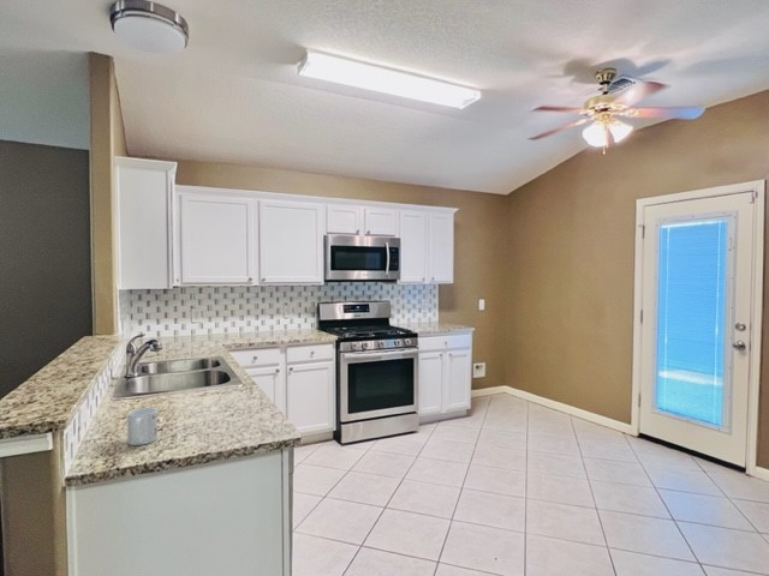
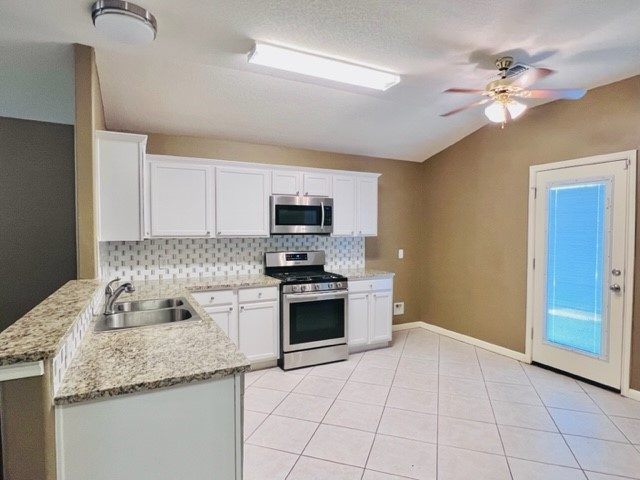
- mug [126,407,159,446]
